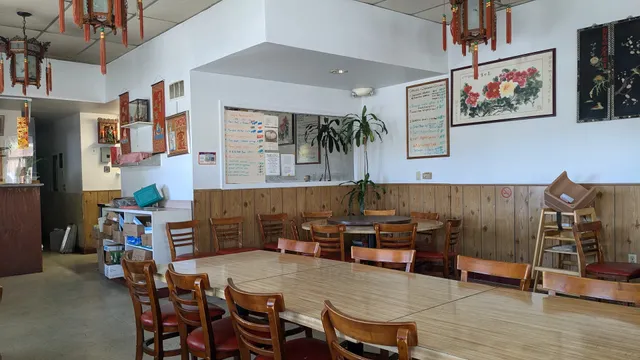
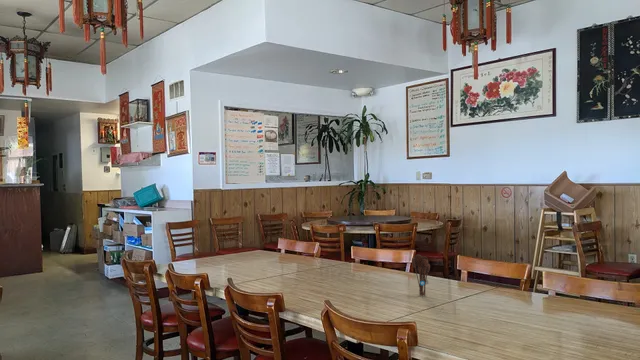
+ utensil holder [411,254,431,297]
